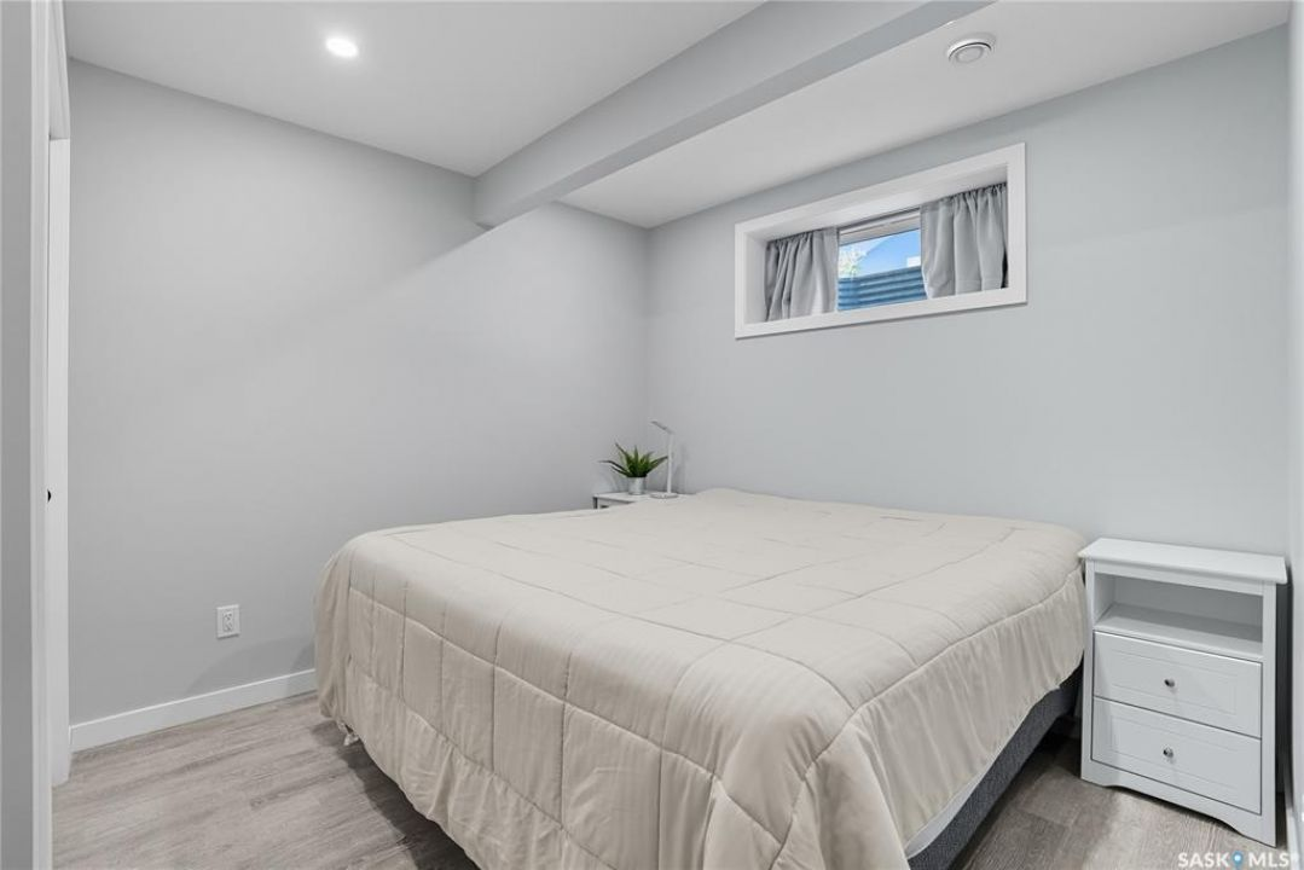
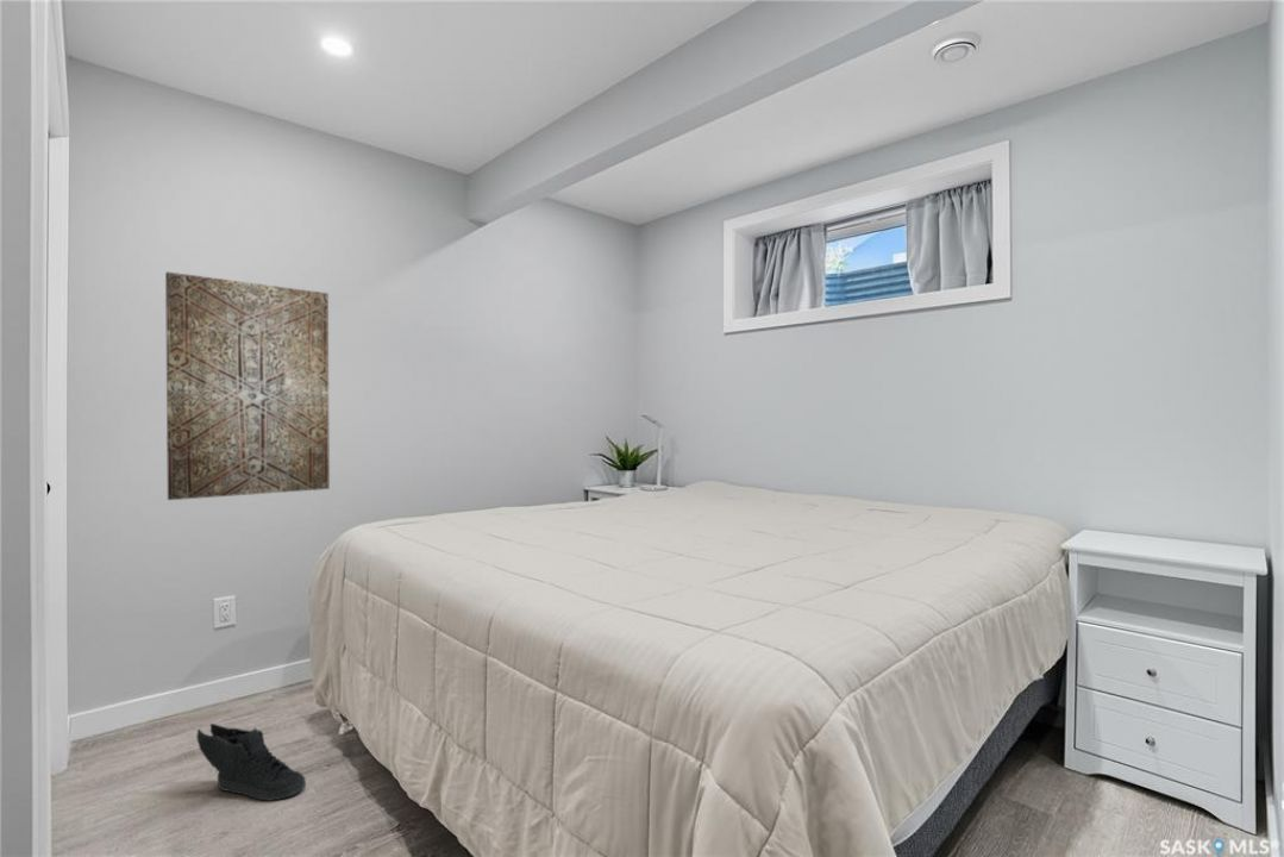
+ sneaker [195,722,307,802]
+ wall art [164,270,331,501]
